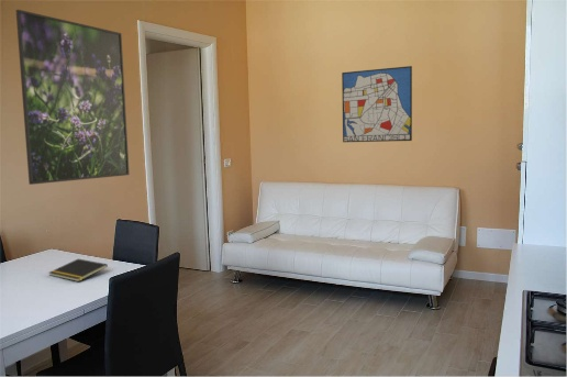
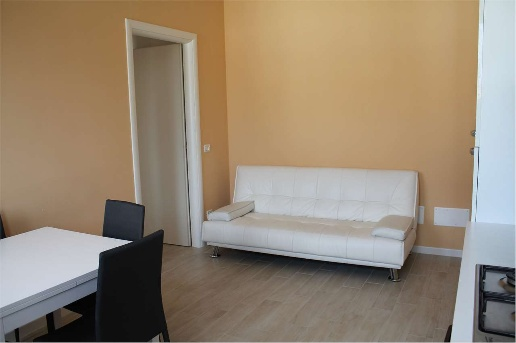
- wall art [341,65,413,143]
- notepad [48,258,109,282]
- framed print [14,9,131,186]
